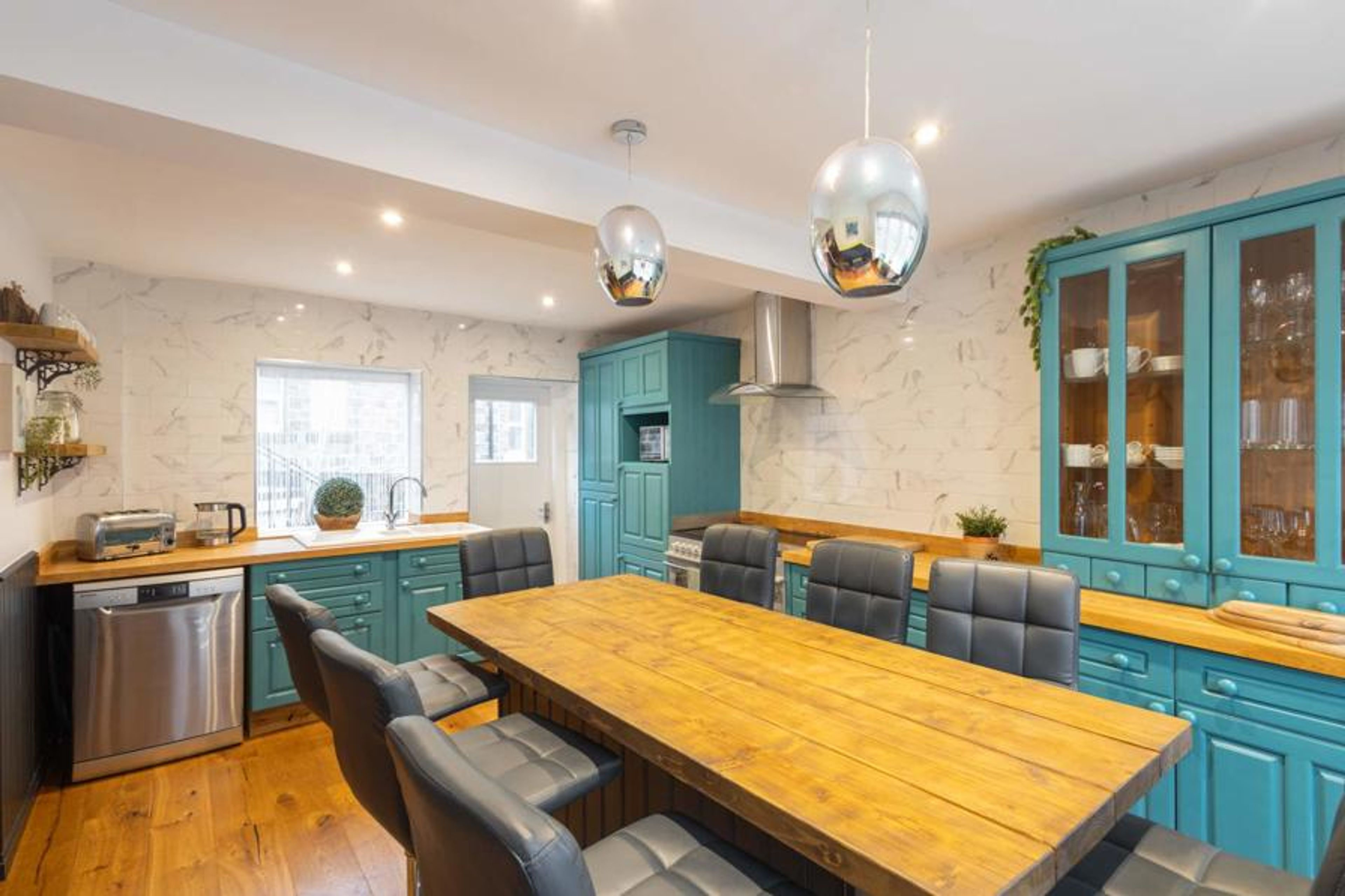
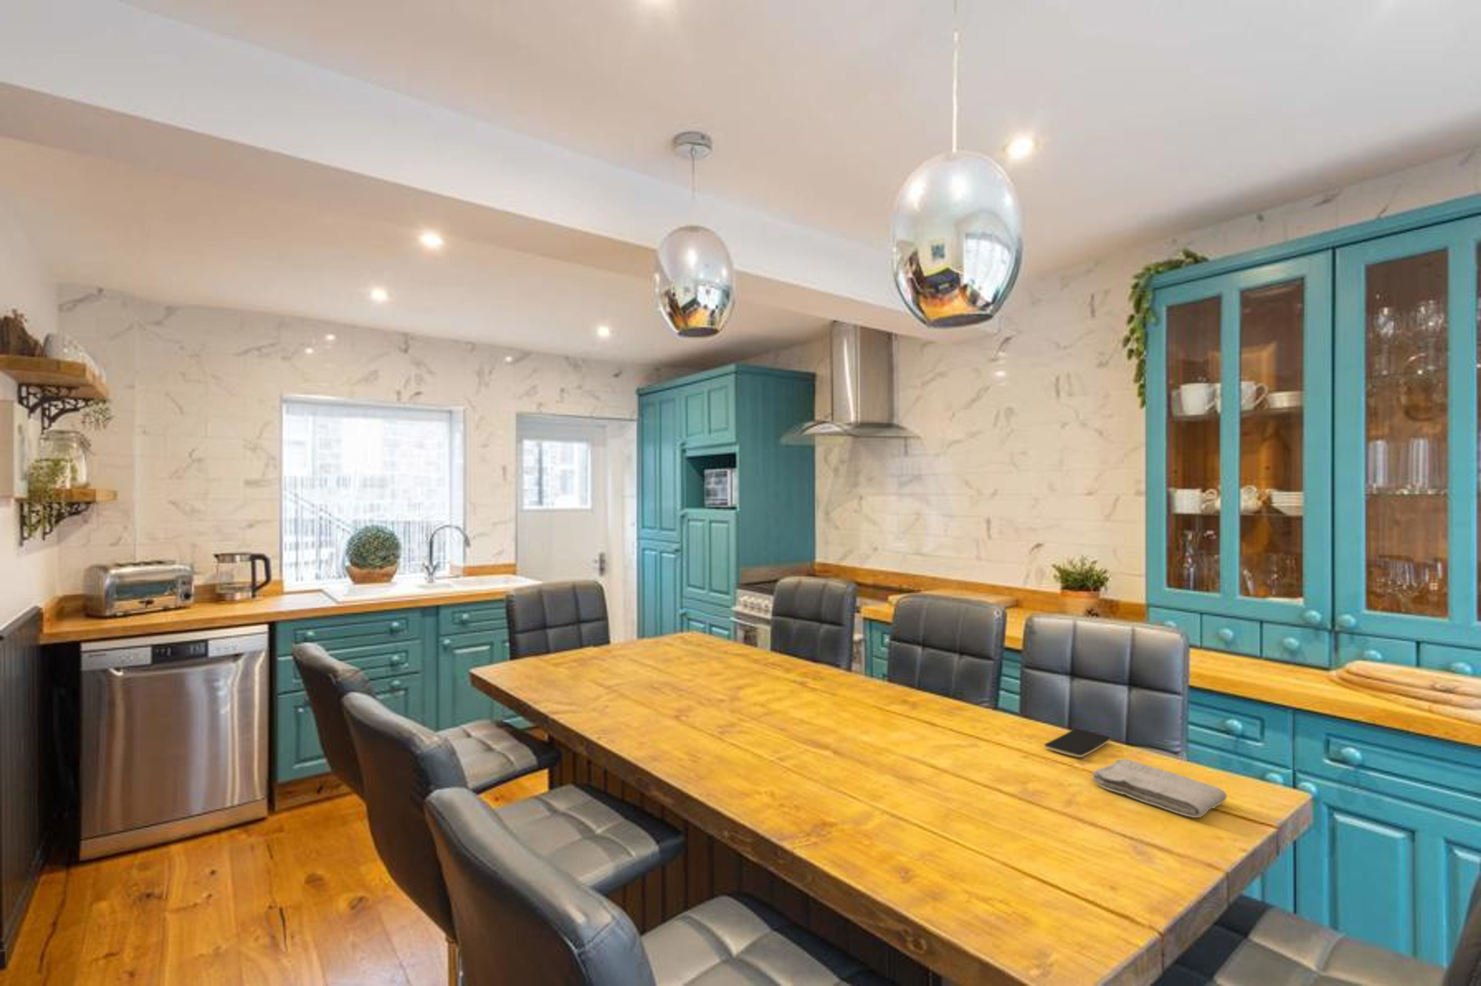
+ washcloth [1091,758,1228,818]
+ smartphone [1044,727,1110,757]
